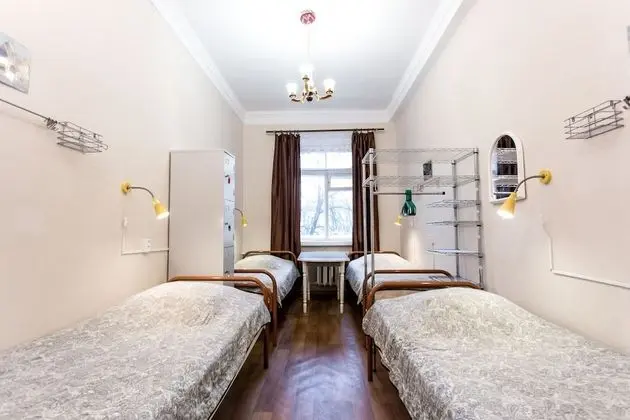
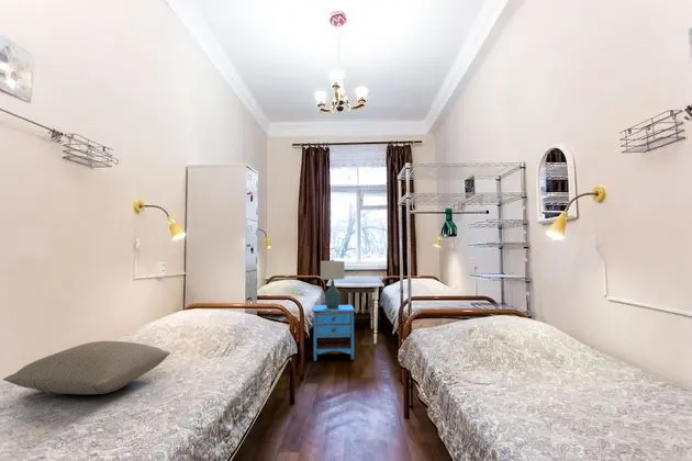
+ pillow [2,340,171,395]
+ nightstand [312,304,356,362]
+ table lamp [320,259,346,308]
